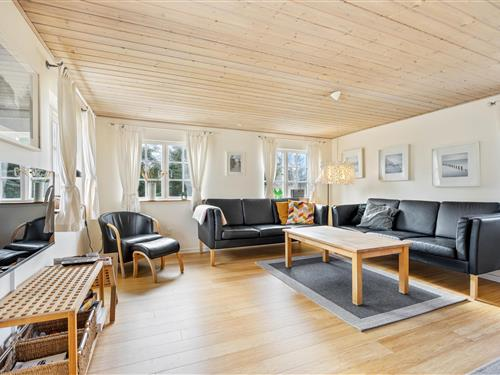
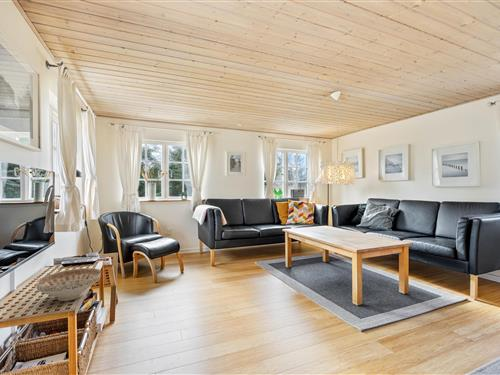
+ decorative bowl [35,267,102,302]
